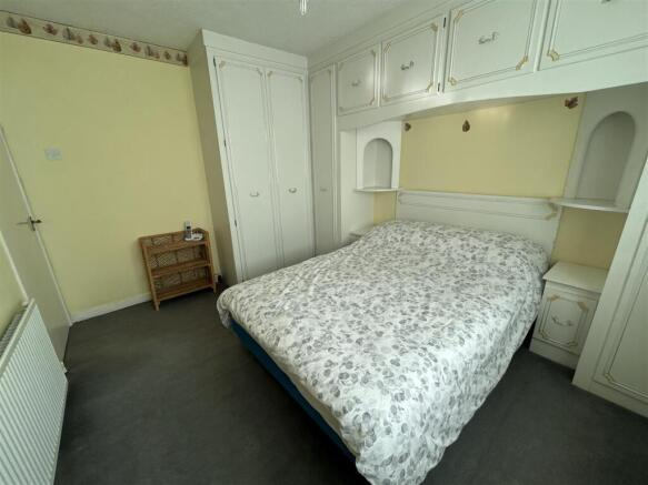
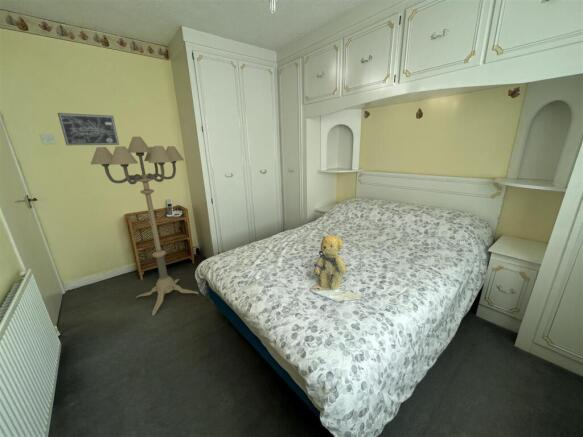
+ floor lamp [90,136,200,317]
+ teddy bear [309,235,363,303]
+ wall art [57,112,120,146]
